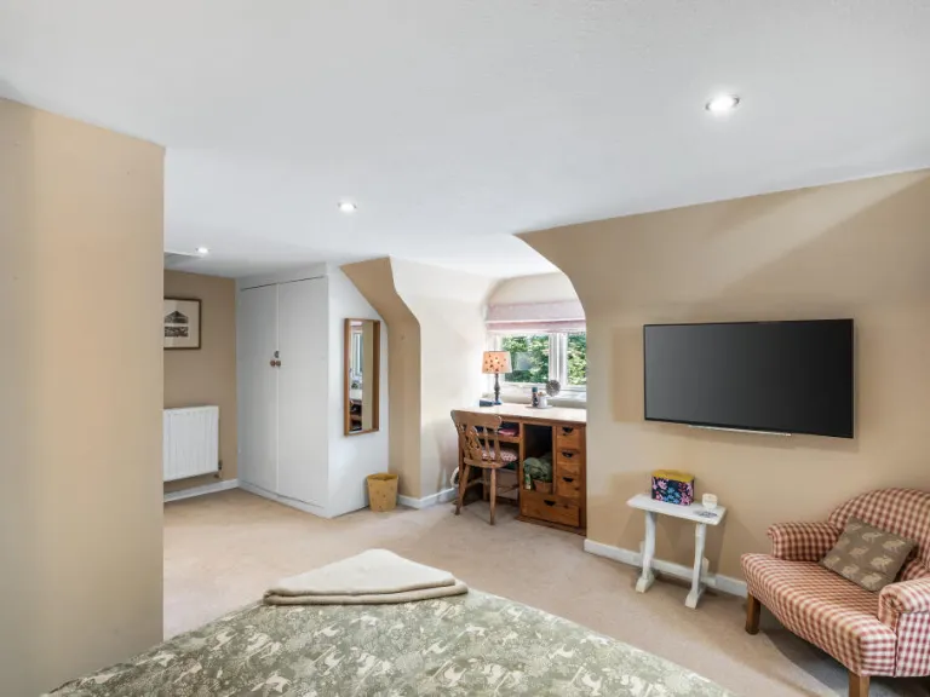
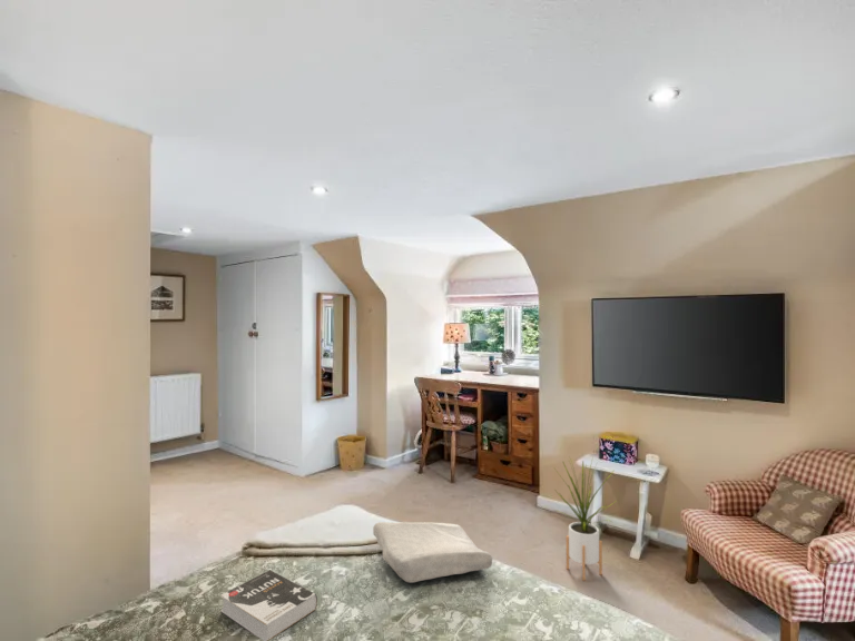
+ soap bar [372,521,493,584]
+ book [220,569,318,641]
+ house plant [553,455,616,582]
